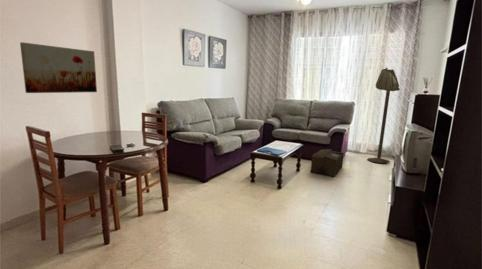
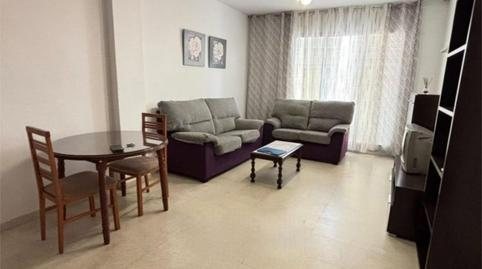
- floor lamp [367,67,401,164]
- cardboard box [309,148,345,178]
- wall art [19,41,98,94]
